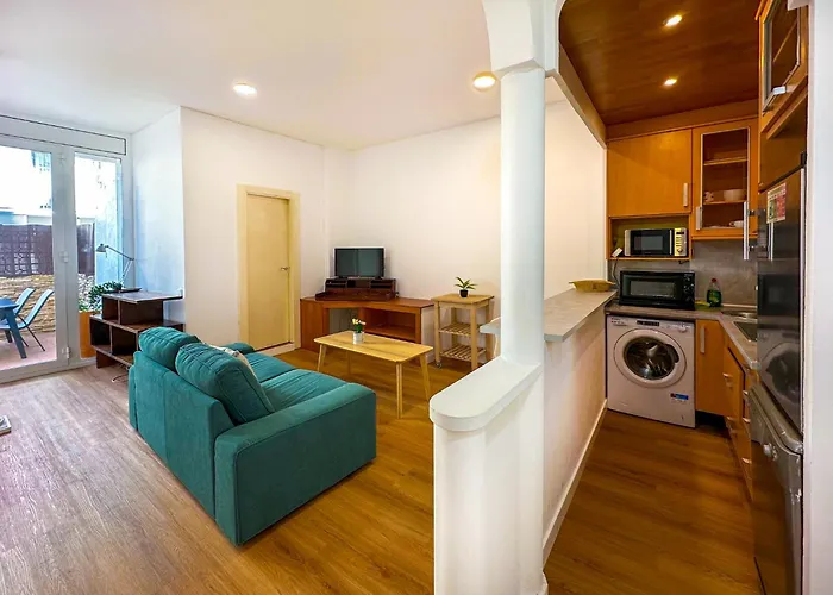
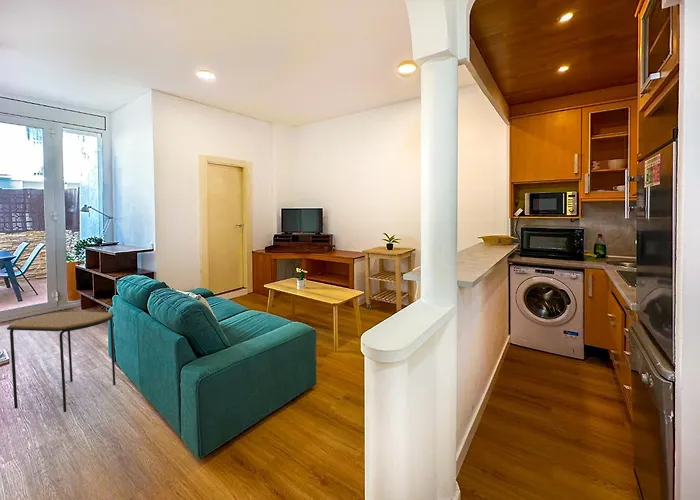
+ side table [6,311,116,413]
